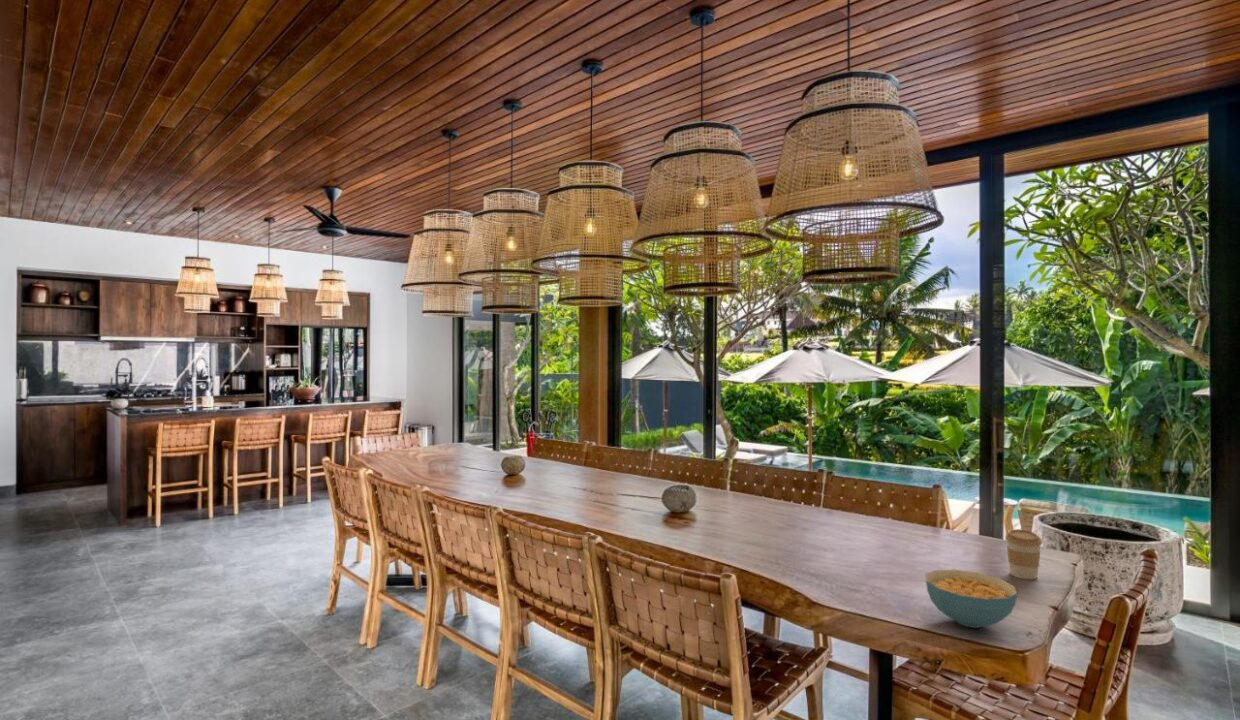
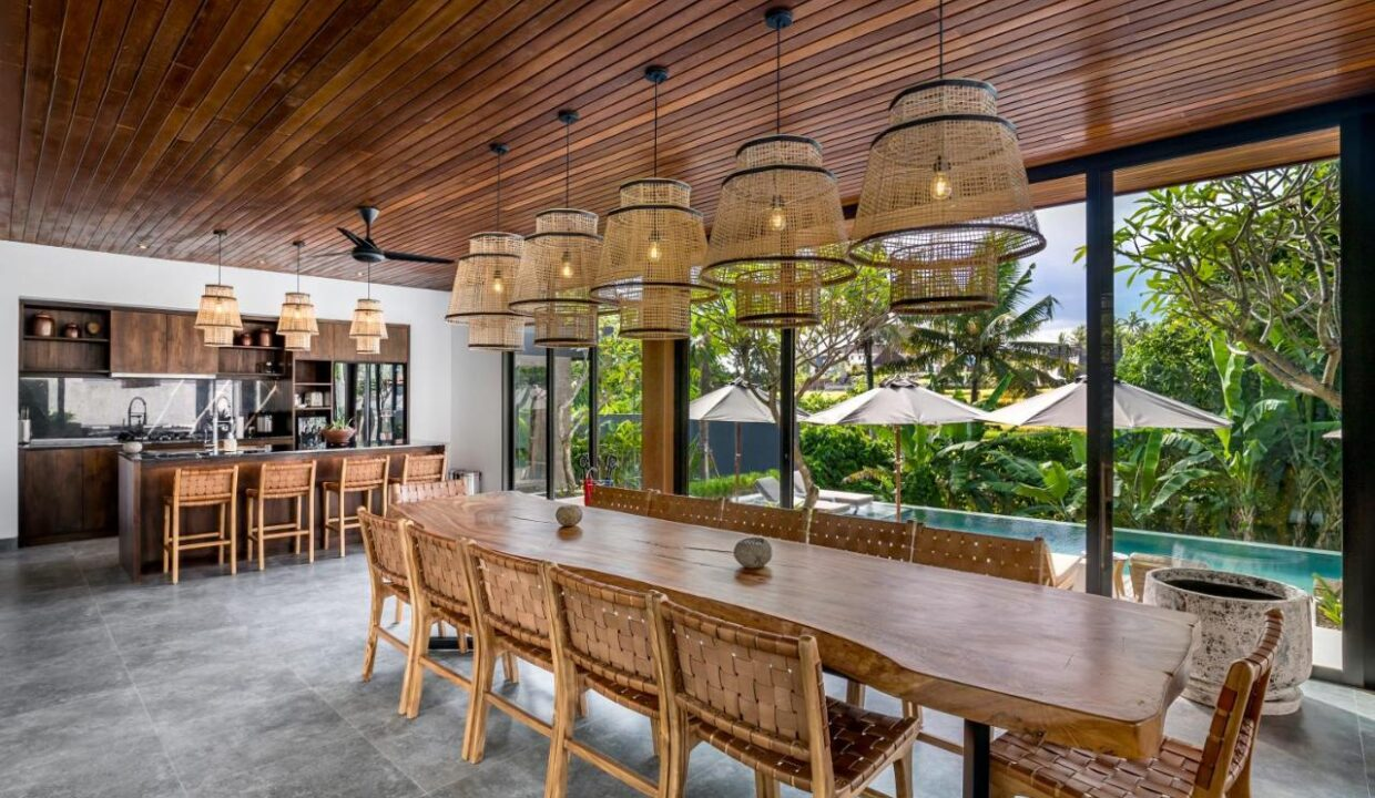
- cereal bowl [924,569,1018,629]
- coffee cup [1004,528,1043,580]
